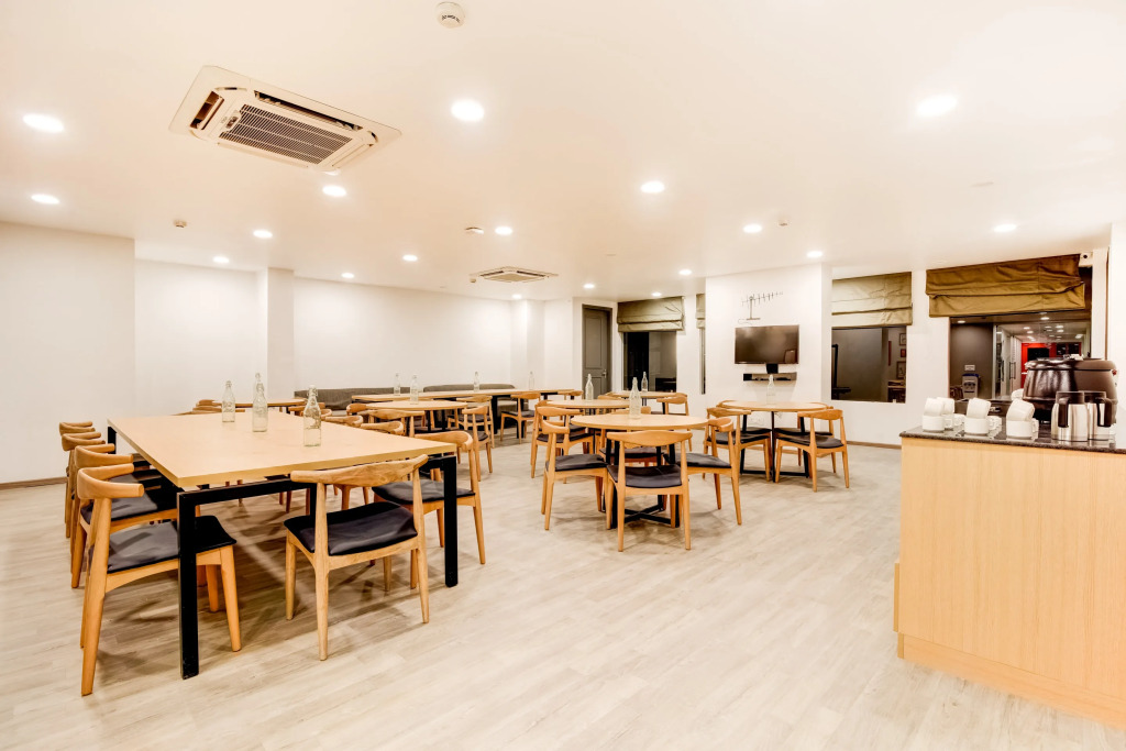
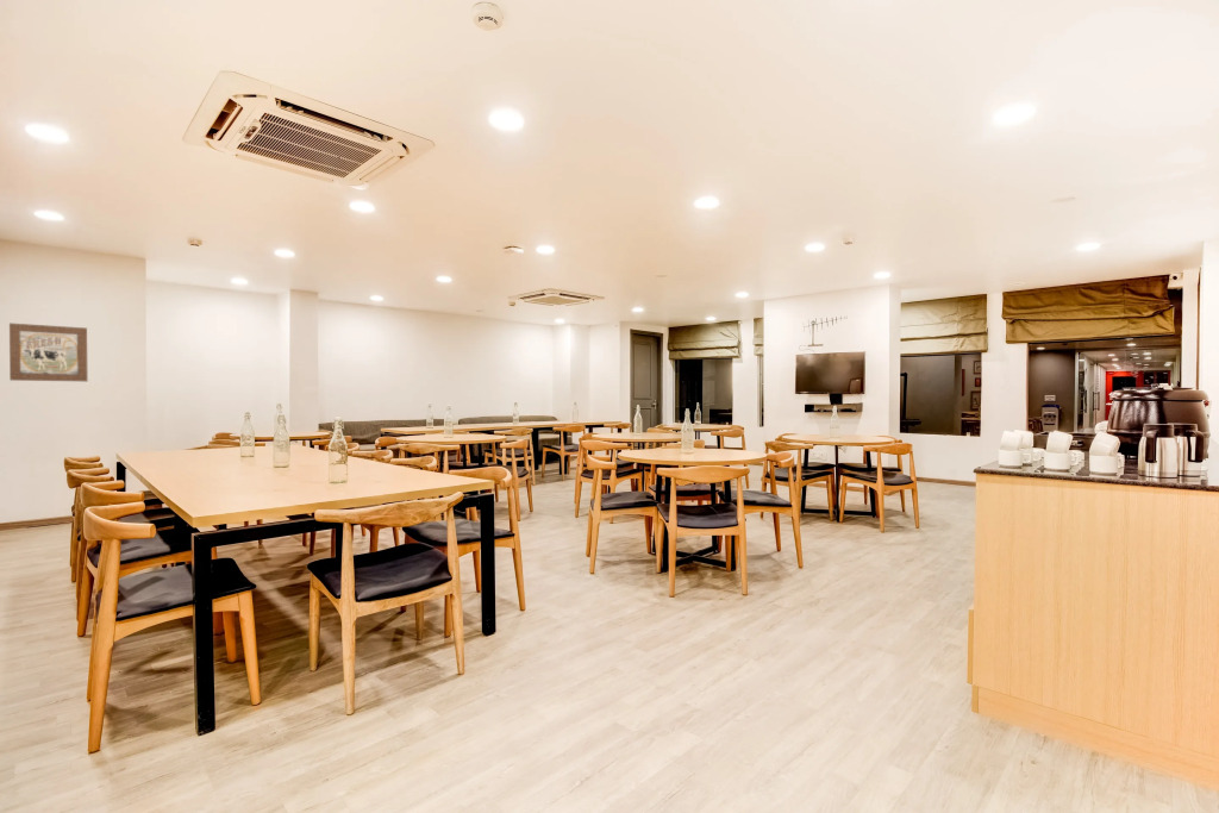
+ wall art [8,323,89,382]
